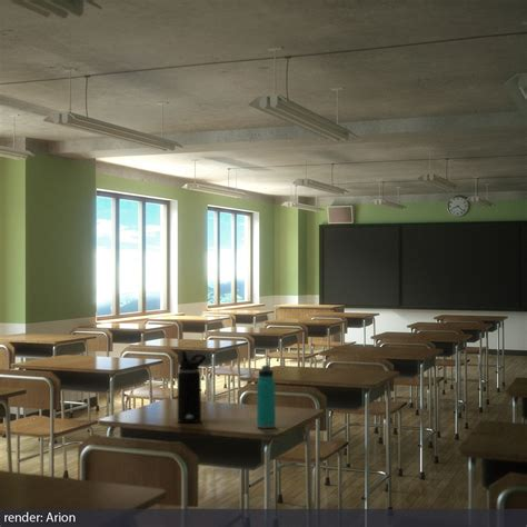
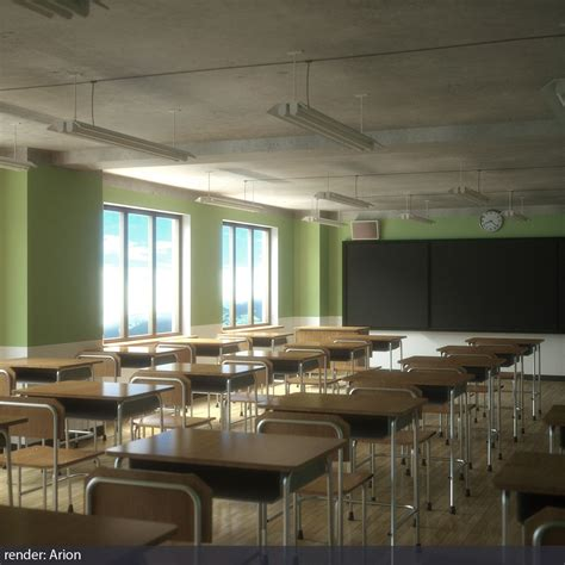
- water bottle [177,350,207,424]
- water bottle [256,365,277,429]
